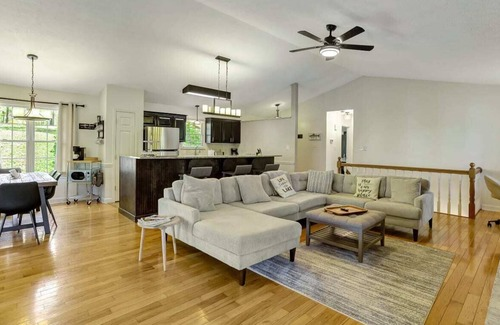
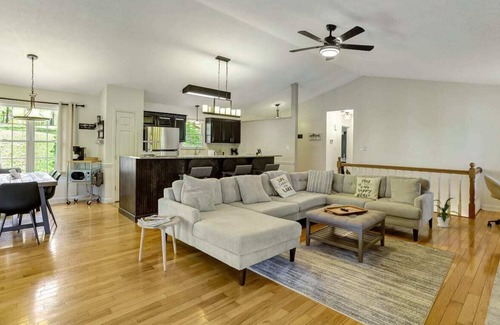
+ house plant [433,197,460,229]
